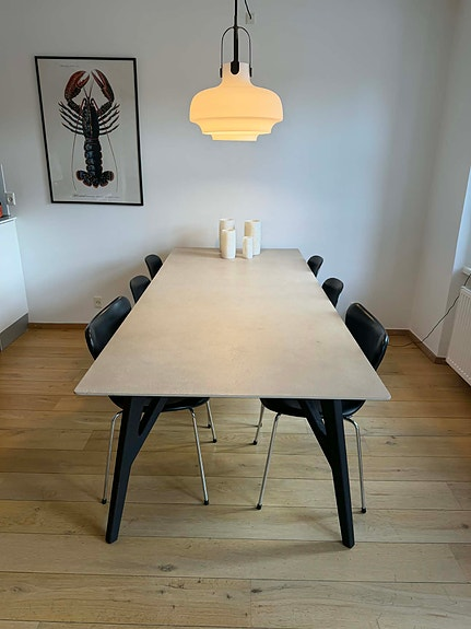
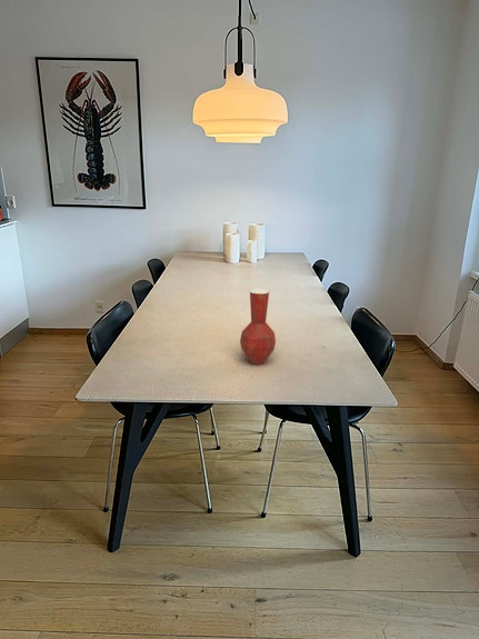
+ vase [239,288,277,366]
